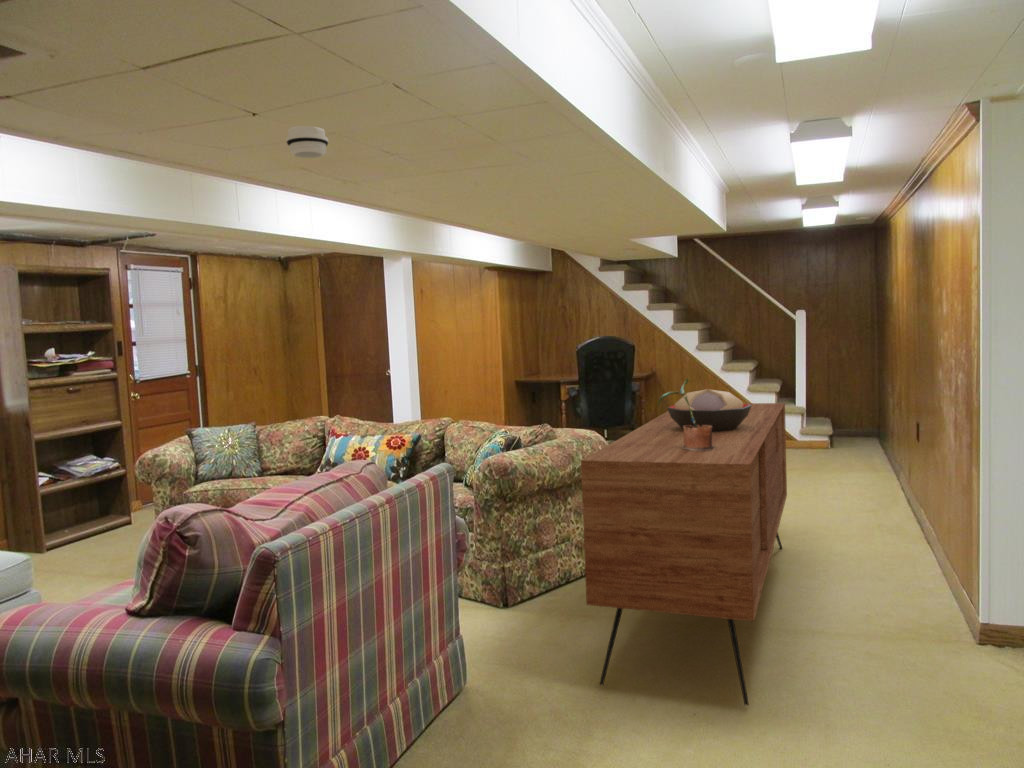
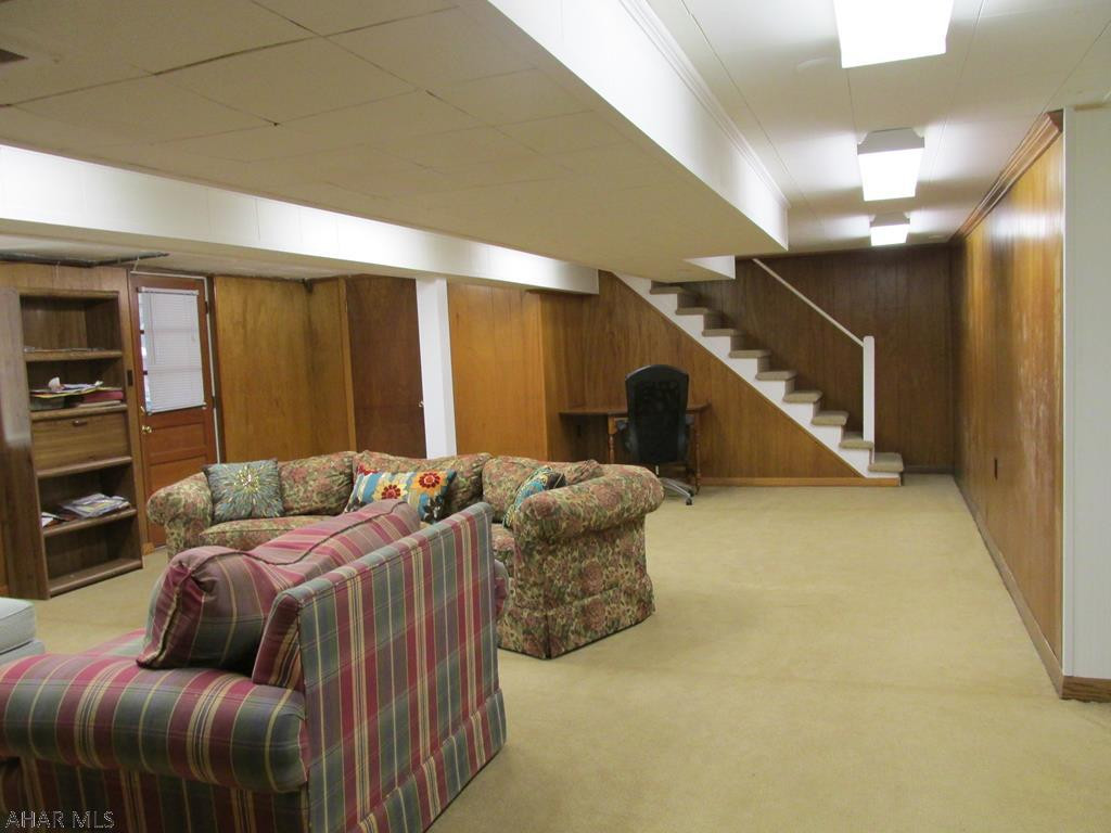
- smoke detector [285,125,330,159]
- decorative bowl [666,388,752,432]
- sideboard [580,402,788,706]
- potted plant [657,377,717,451]
